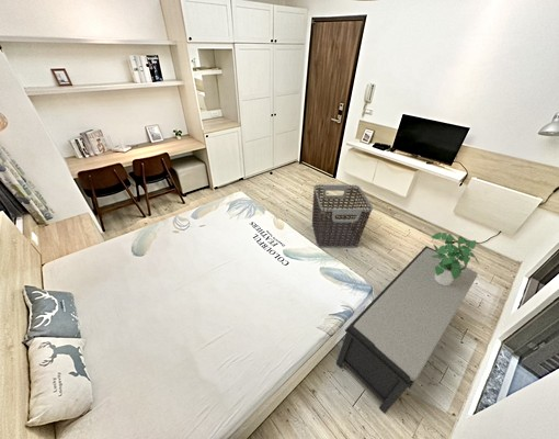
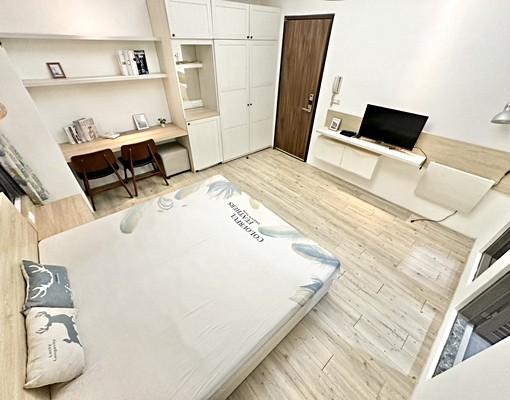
- bench [335,245,479,415]
- clothes hamper [311,183,374,249]
- potted plant [431,232,480,285]
